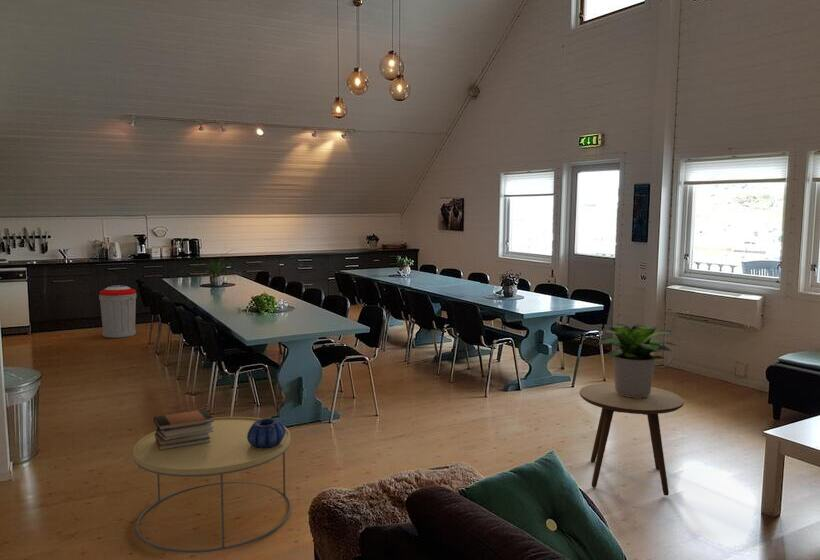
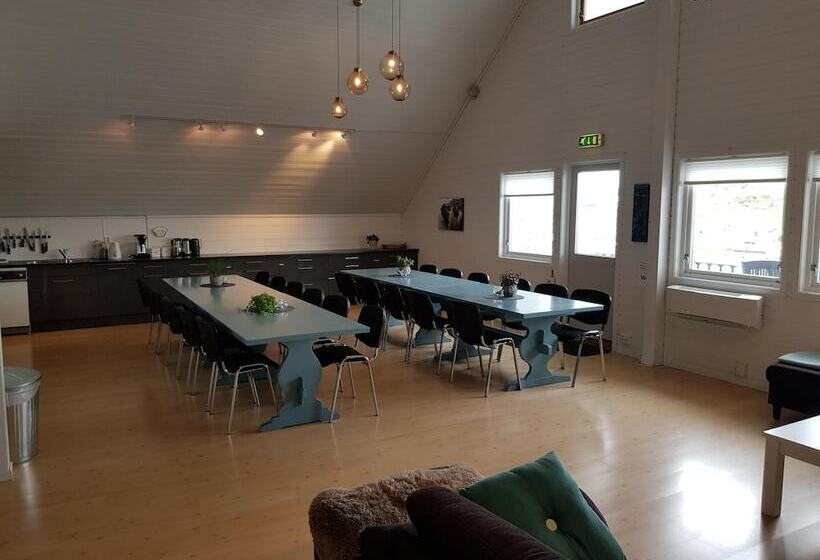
- coffee table [132,416,292,554]
- side table [579,382,685,497]
- potted plant [596,323,679,398]
- book stack [153,408,214,451]
- decorative bowl [247,417,286,449]
- trash can [98,284,137,339]
